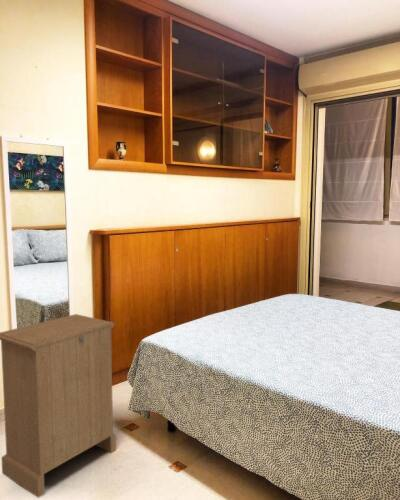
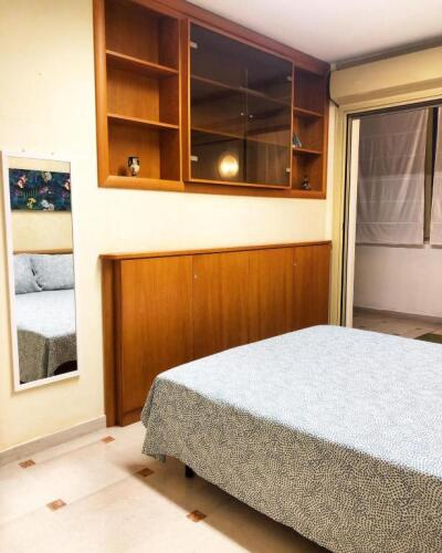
- cabinet [0,313,117,498]
